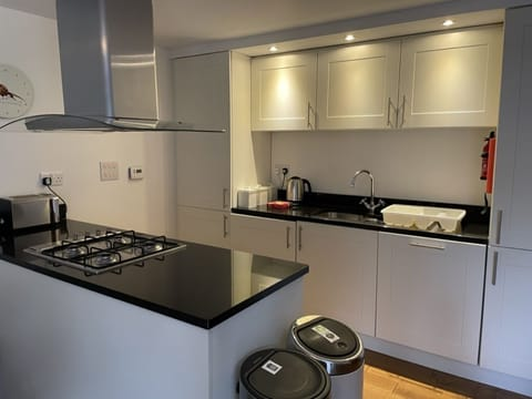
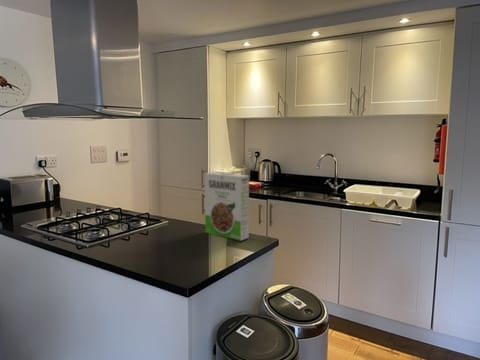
+ cereal box [204,171,250,242]
